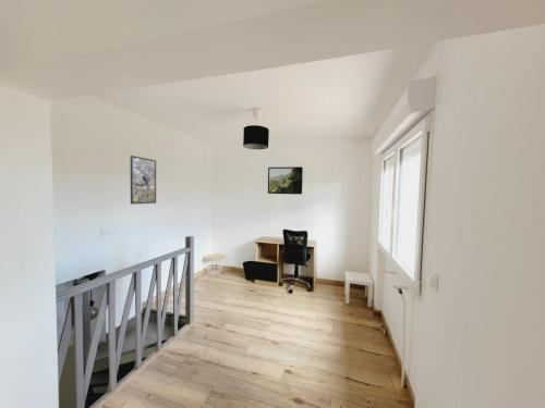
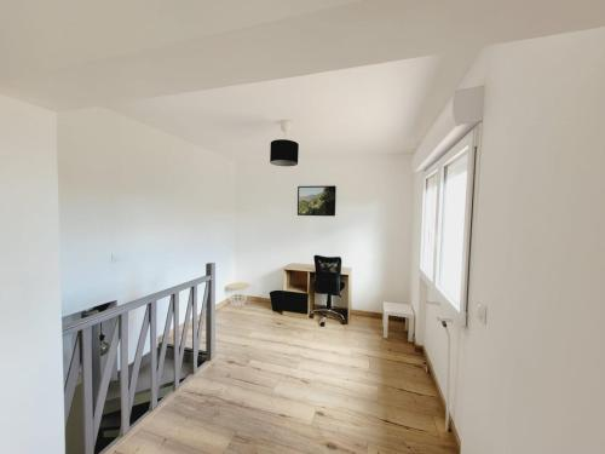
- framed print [130,154,157,206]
